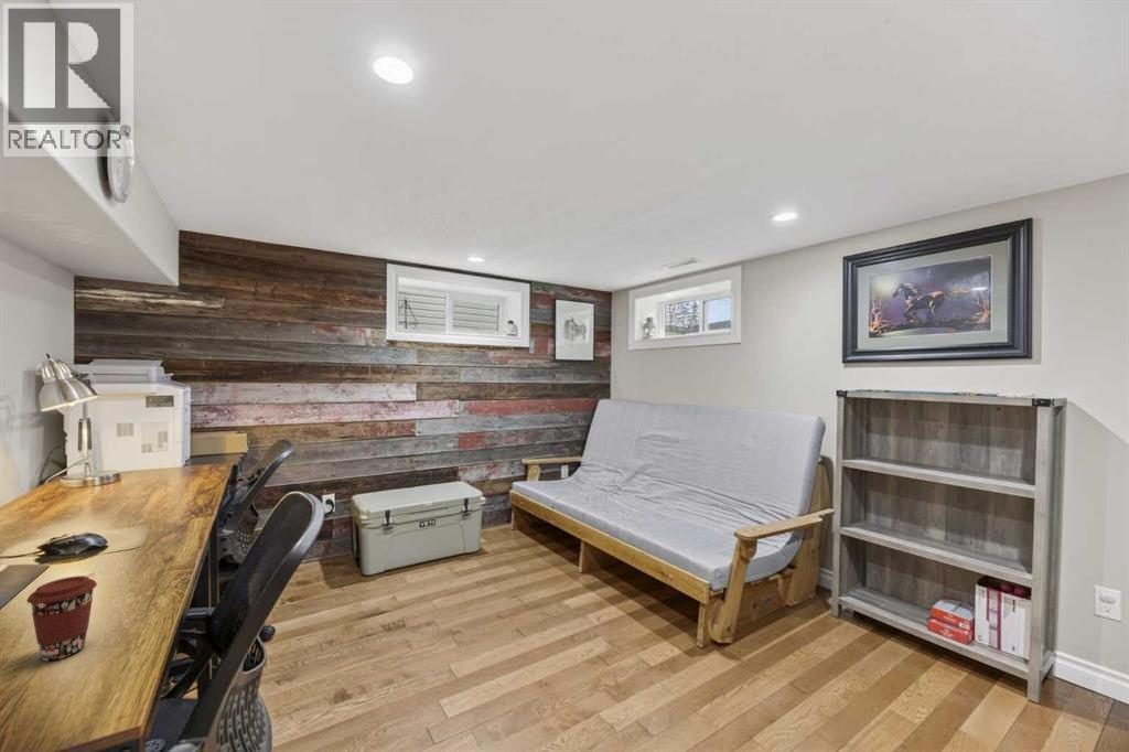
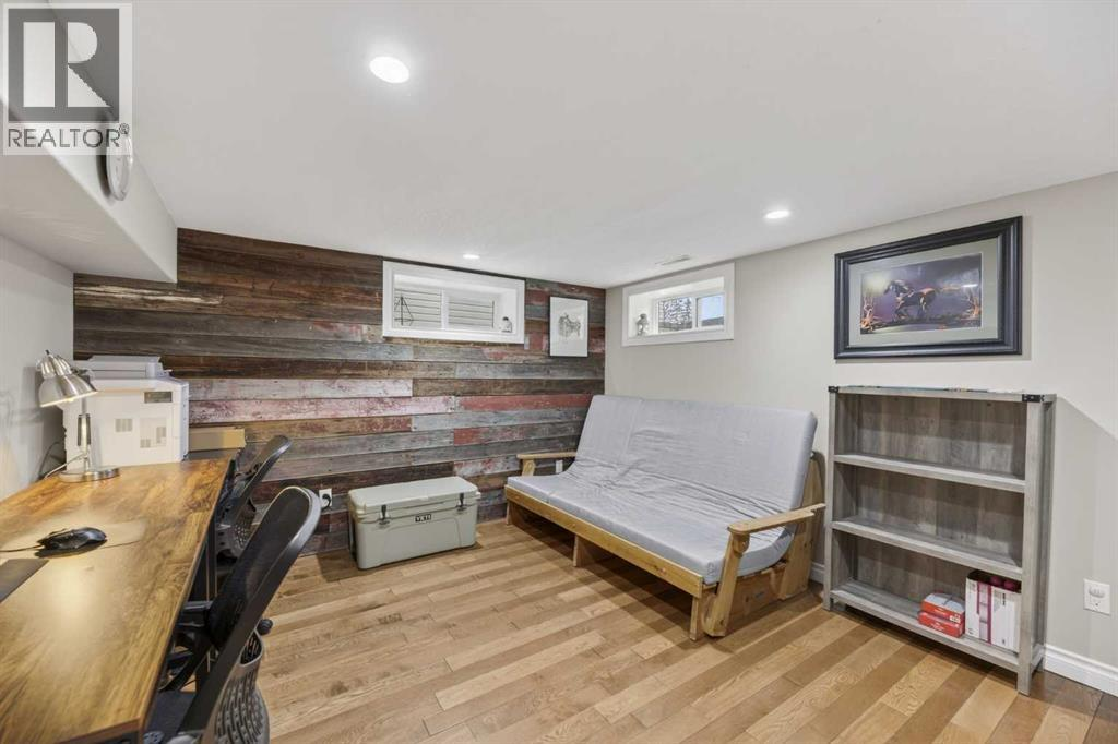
- coffee cup [25,574,98,662]
